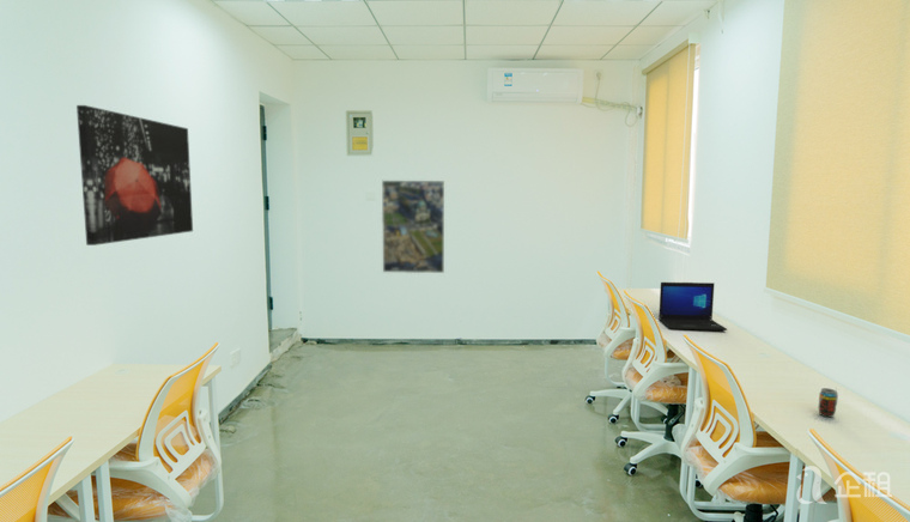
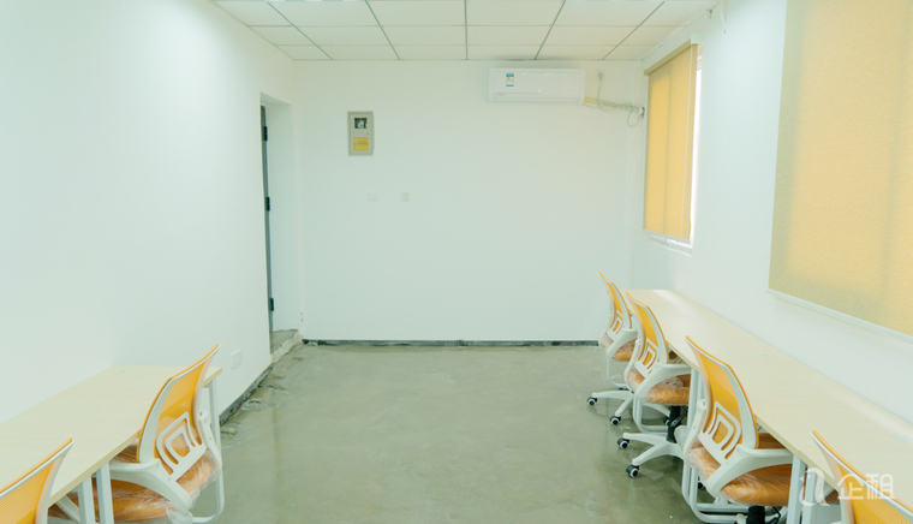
- beverage can [818,387,839,419]
- wall art [75,104,194,247]
- laptop [657,281,728,332]
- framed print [381,180,445,274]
